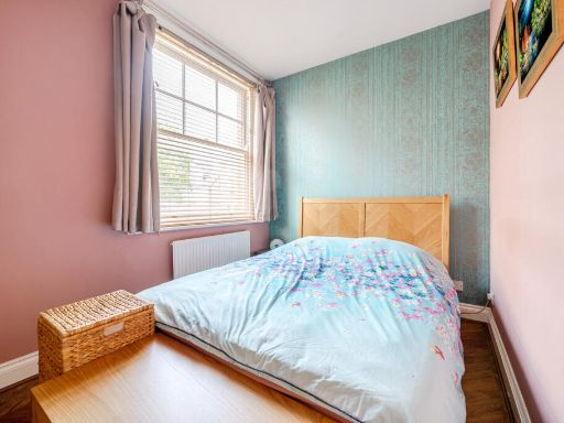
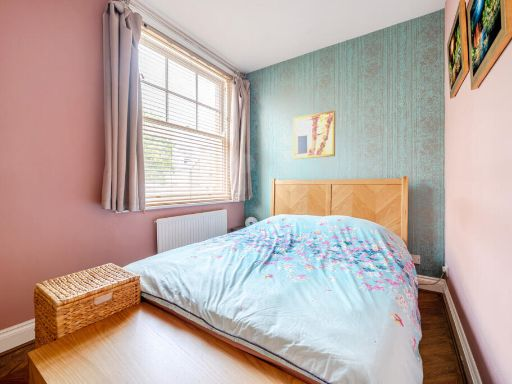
+ wall art [292,110,336,160]
